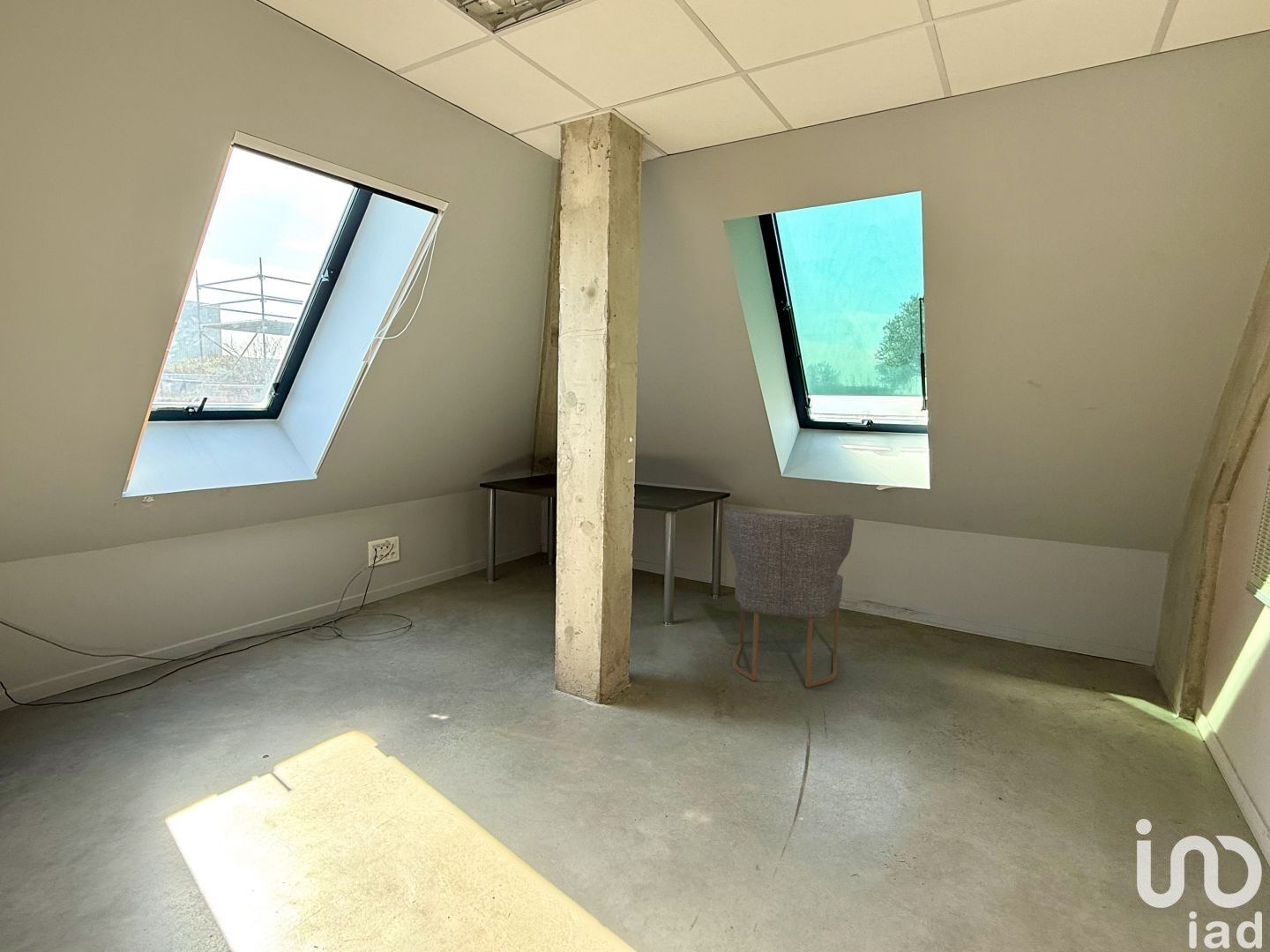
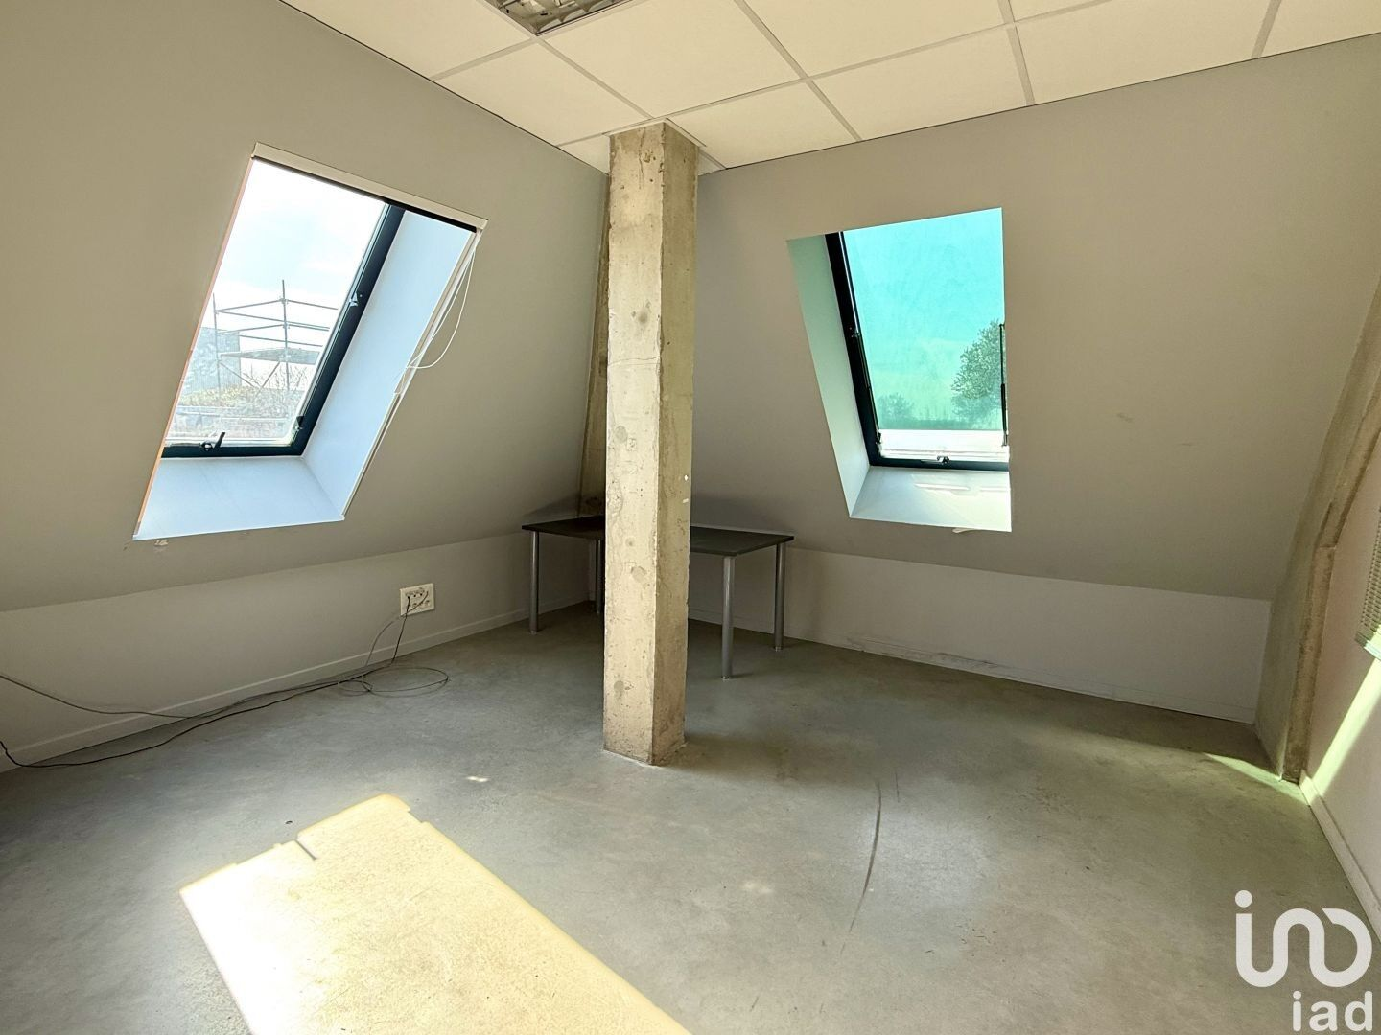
- chair [723,508,855,688]
